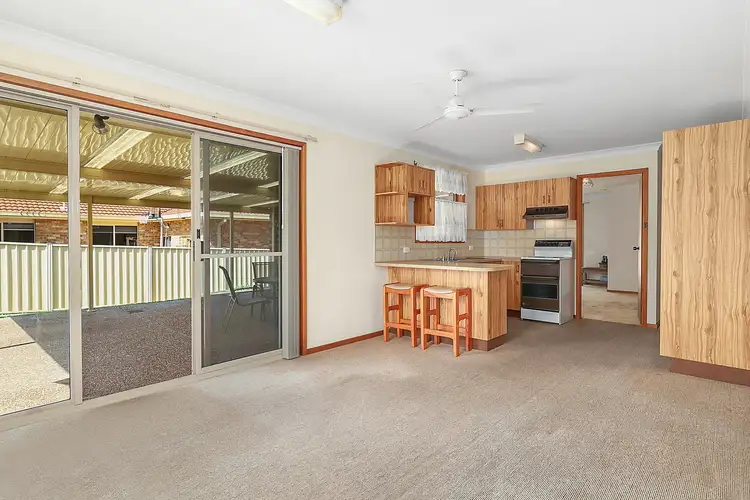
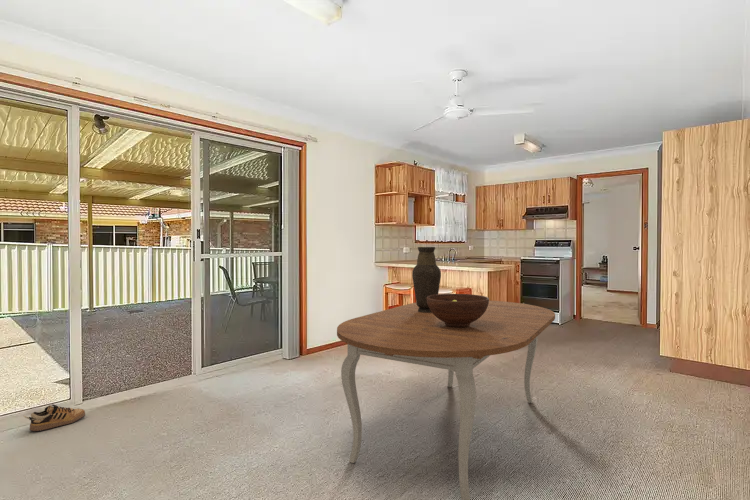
+ fruit bowl [427,293,490,327]
+ vase [411,246,442,313]
+ dining table [336,299,556,500]
+ shoe [23,404,86,432]
